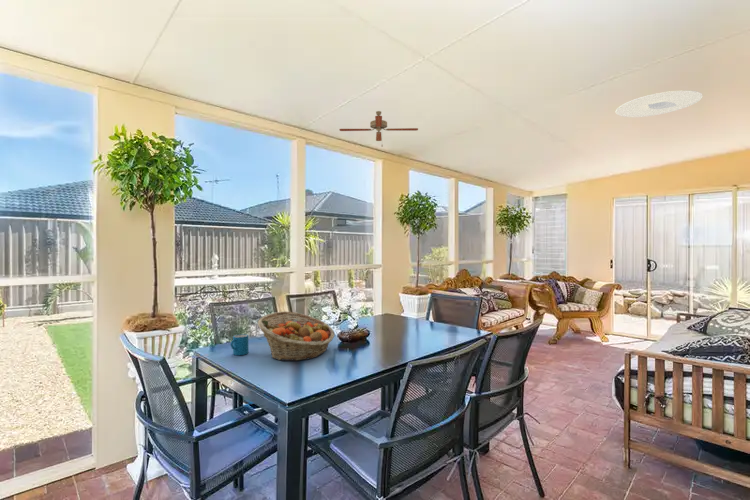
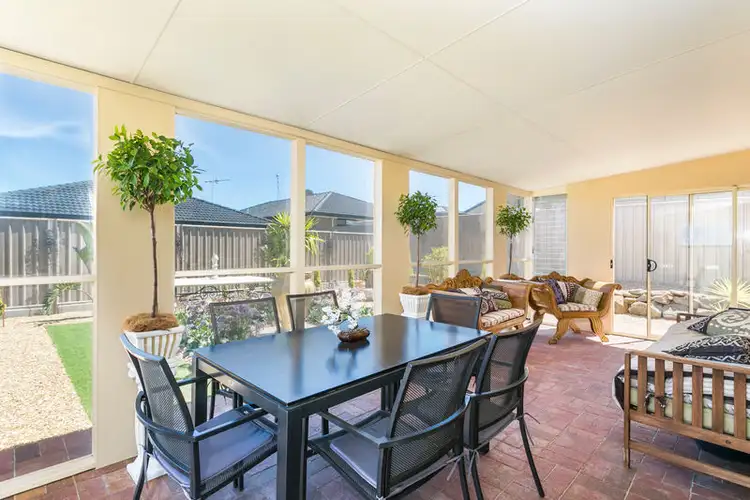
- fruit basket [257,310,336,362]
- mug [230,333,249,356]
- ceiling light [615,89,704,118]
- ceiling fan [338,110,419,148]
